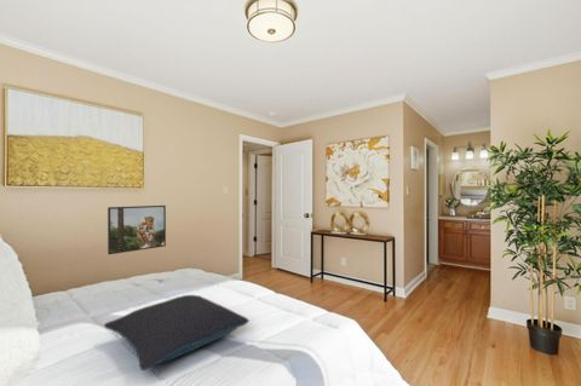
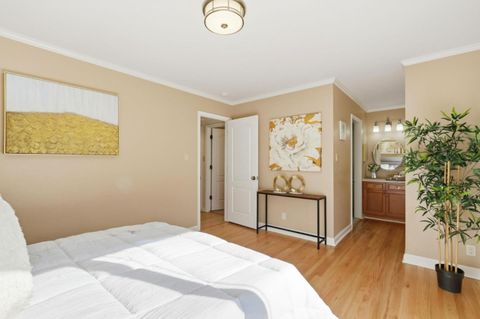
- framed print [107,204,167,255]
- pillow [103,294,251,371]
